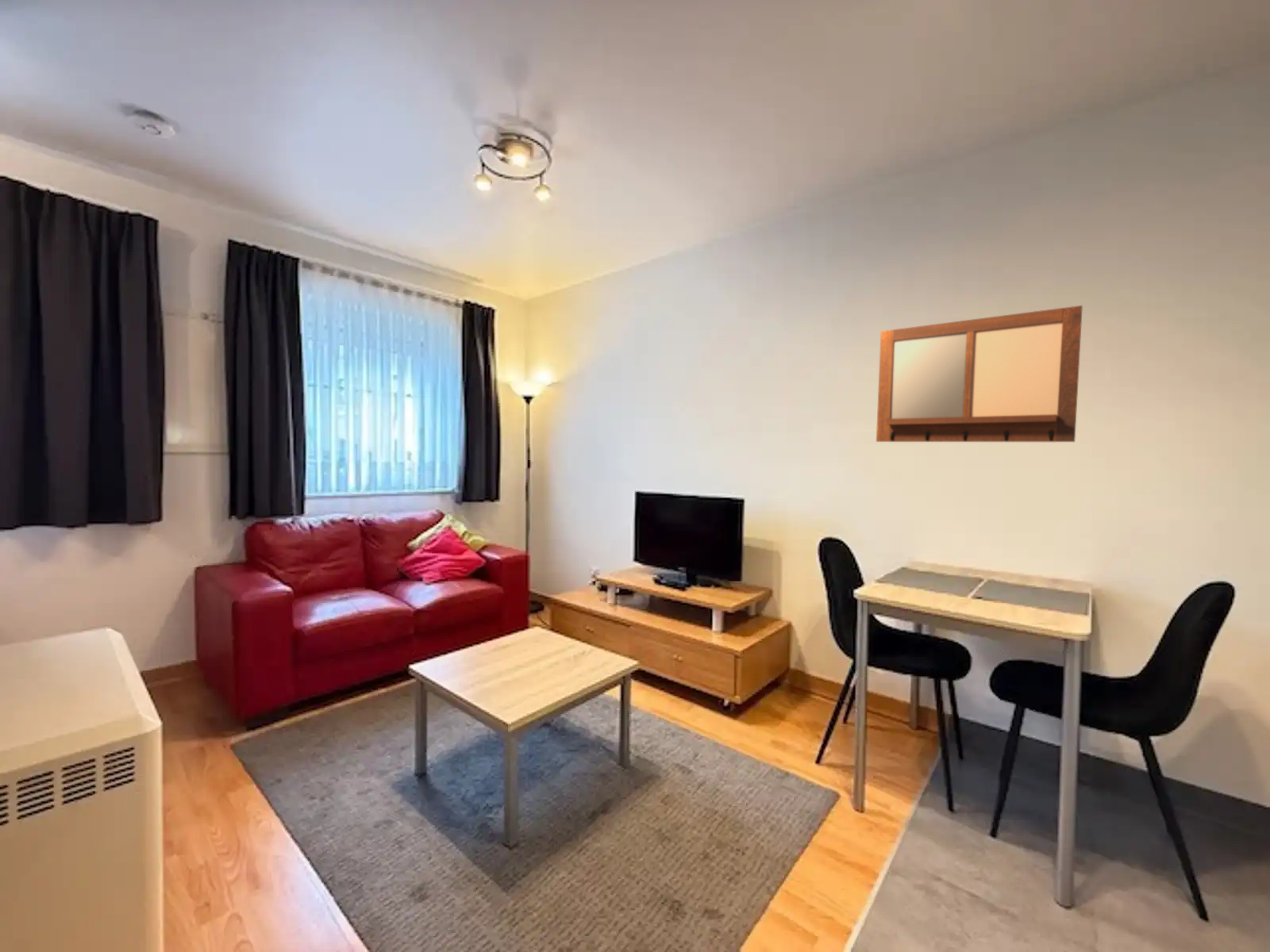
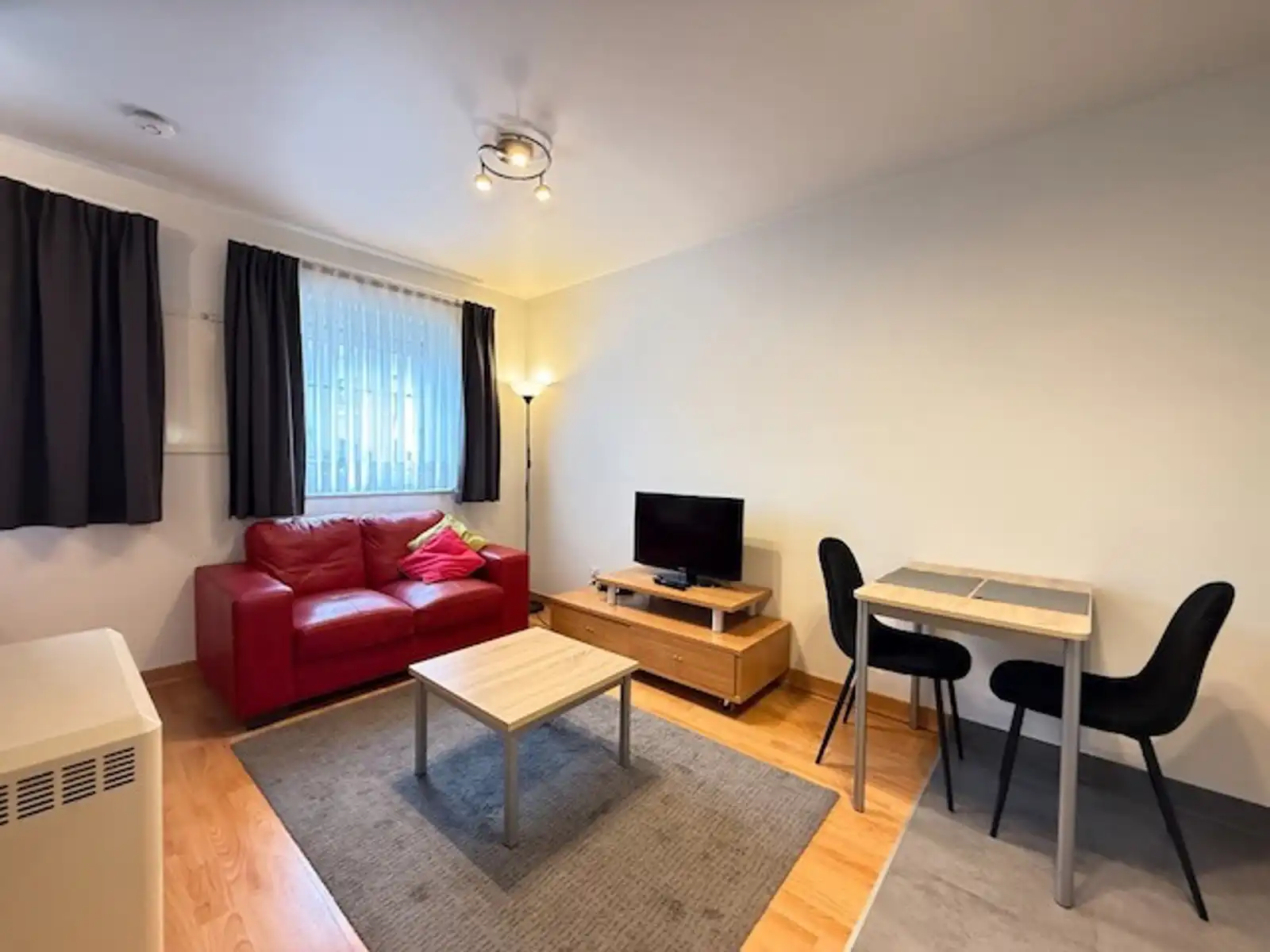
- writing board [876,305,1083,443]
